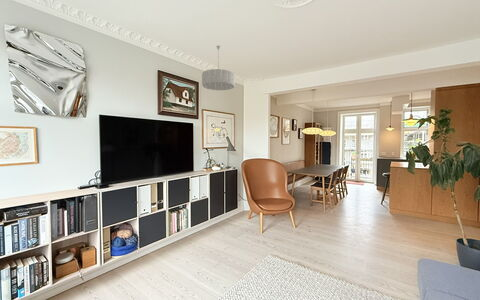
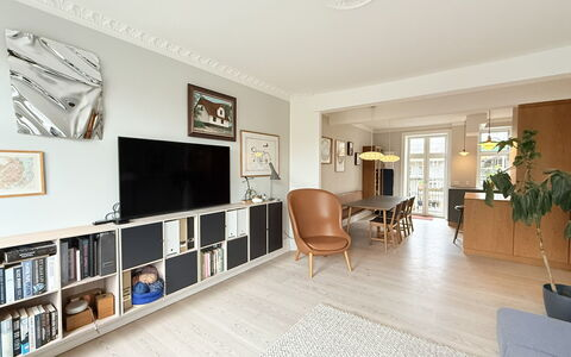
- chandelier [201,45,236,91]
